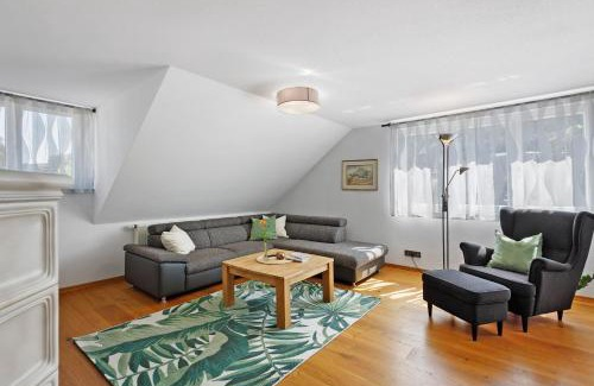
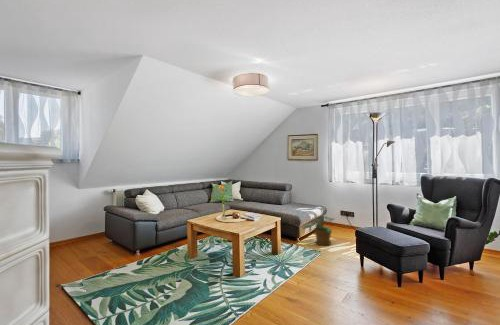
+ potted plant [302,211,337,246]
